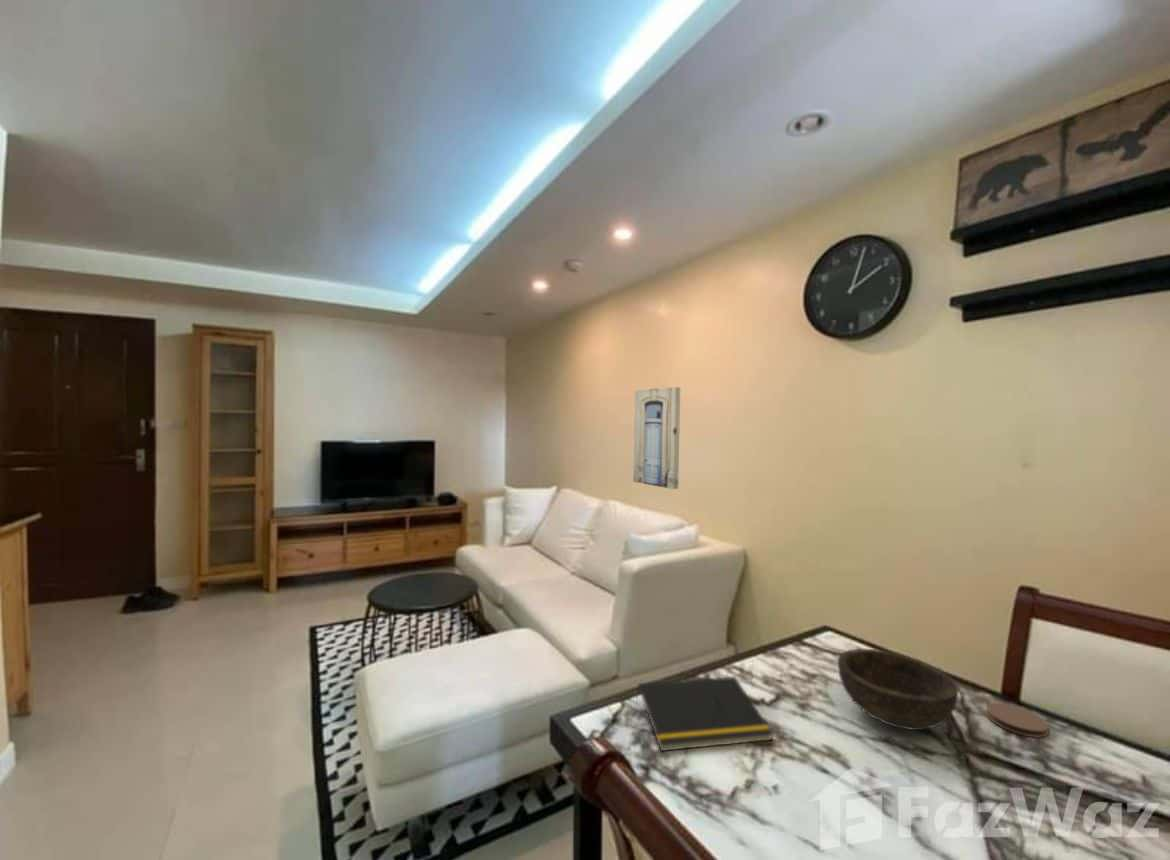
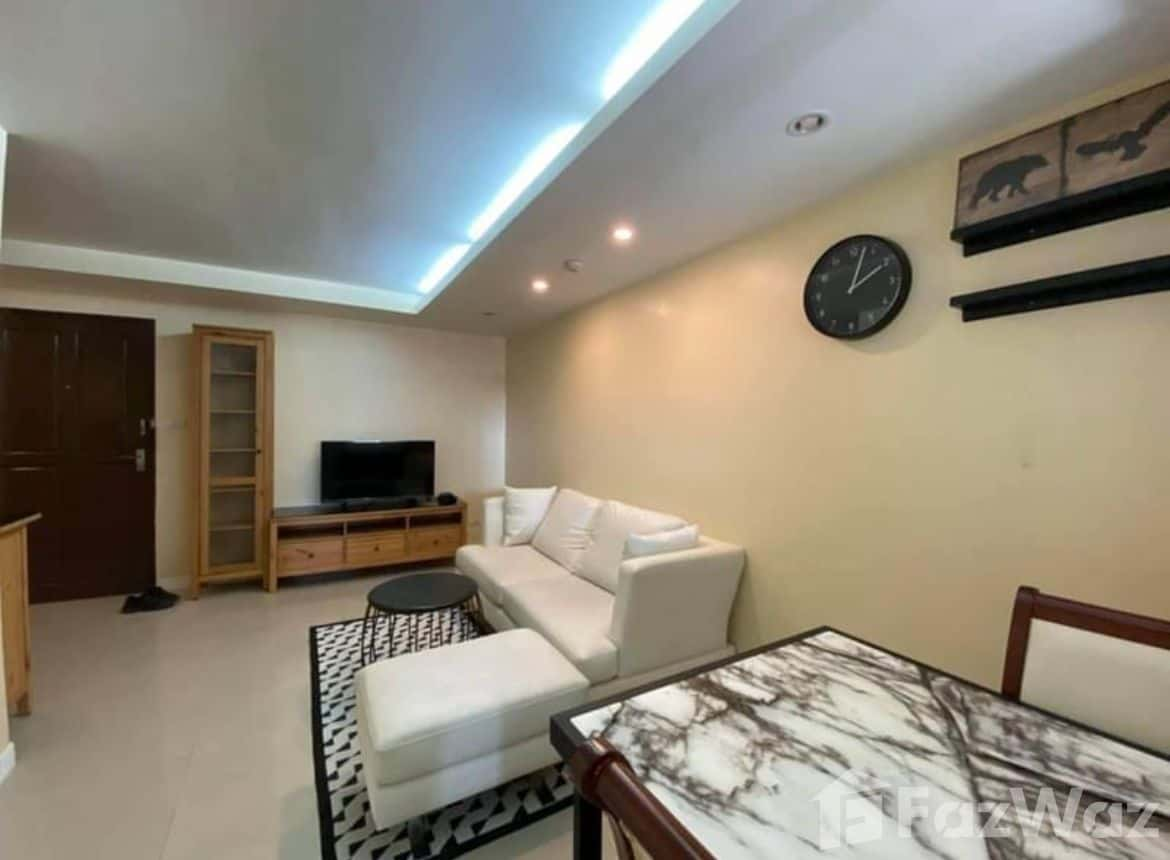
- coaster [985,702,1050,739]
- wall art [632,386,681,490]
- bowl [837,648,960,731]
- notepad [634,675,774,752]
